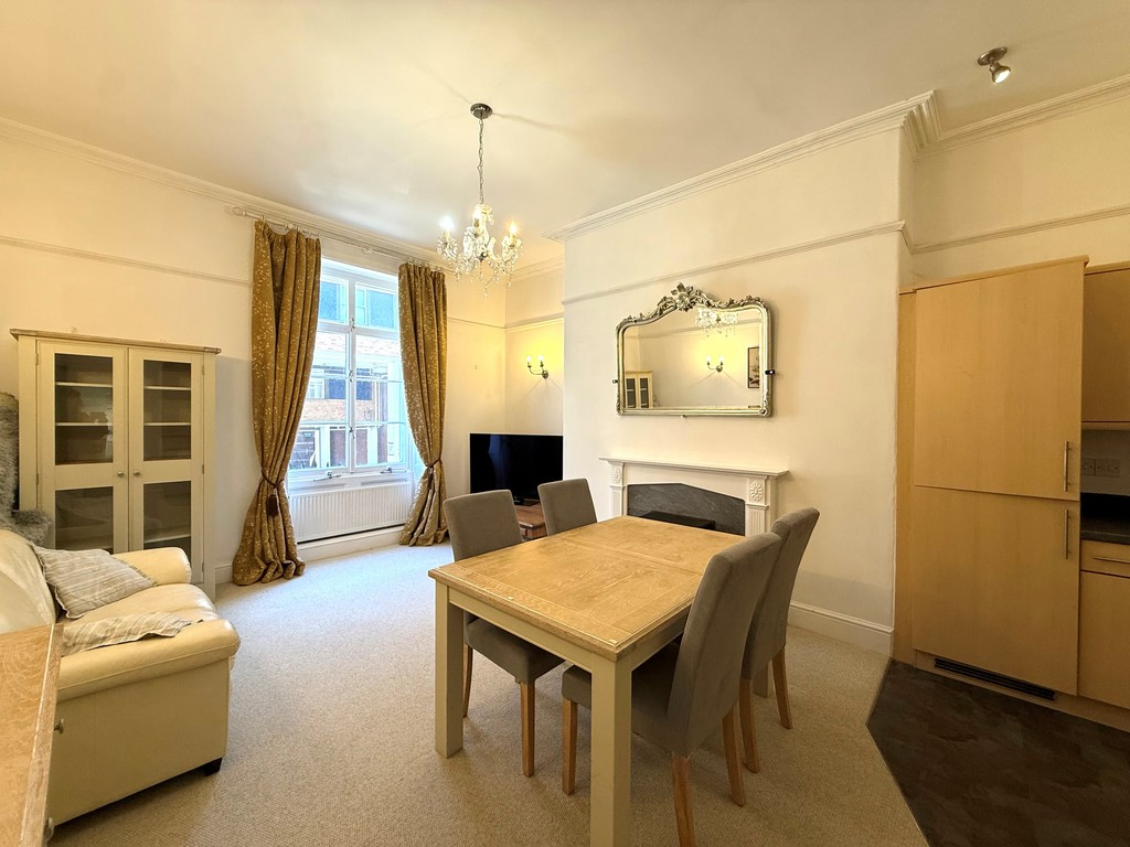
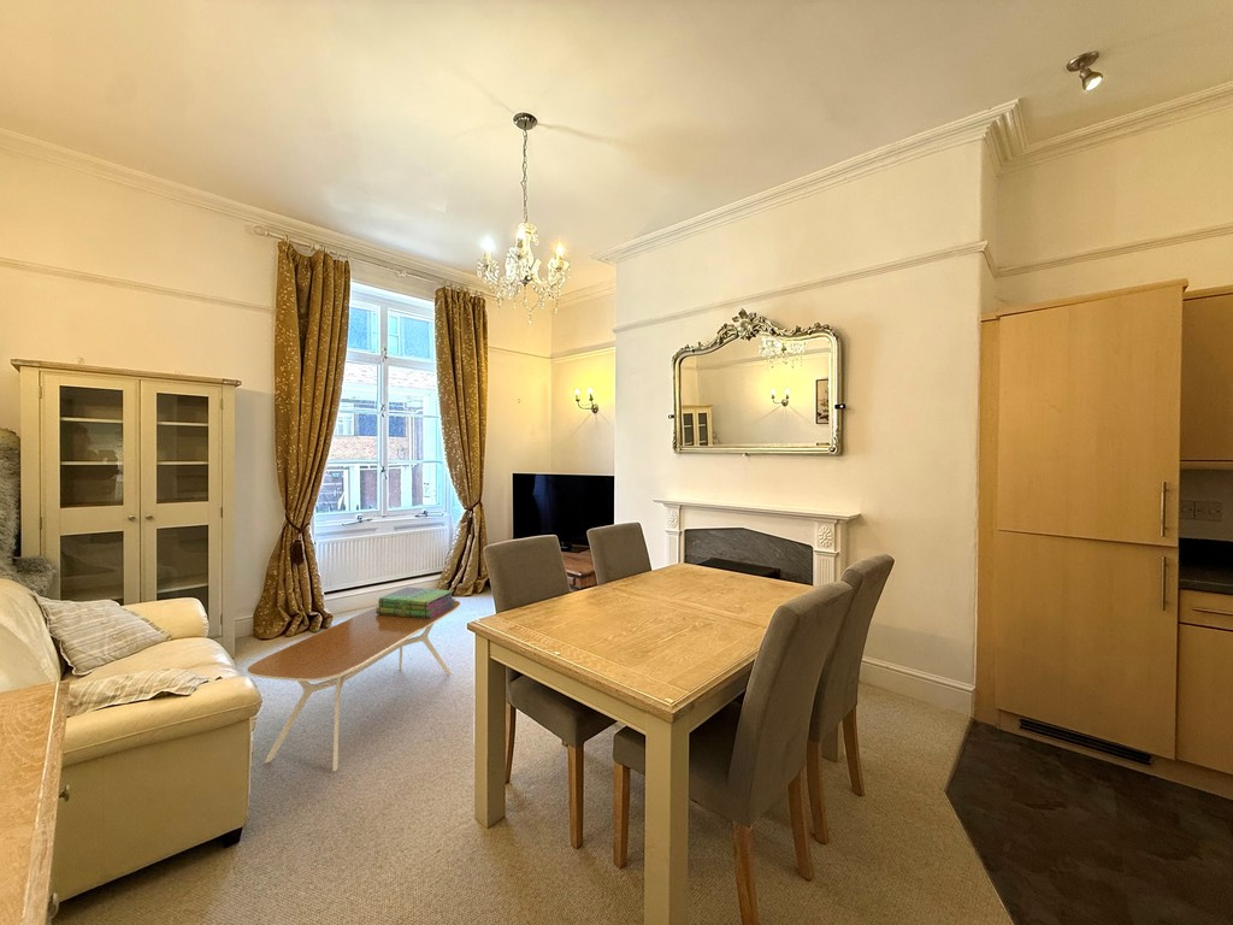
+ coffee table [246,600,461,772]
+ stack of books [376,587,456,619]
